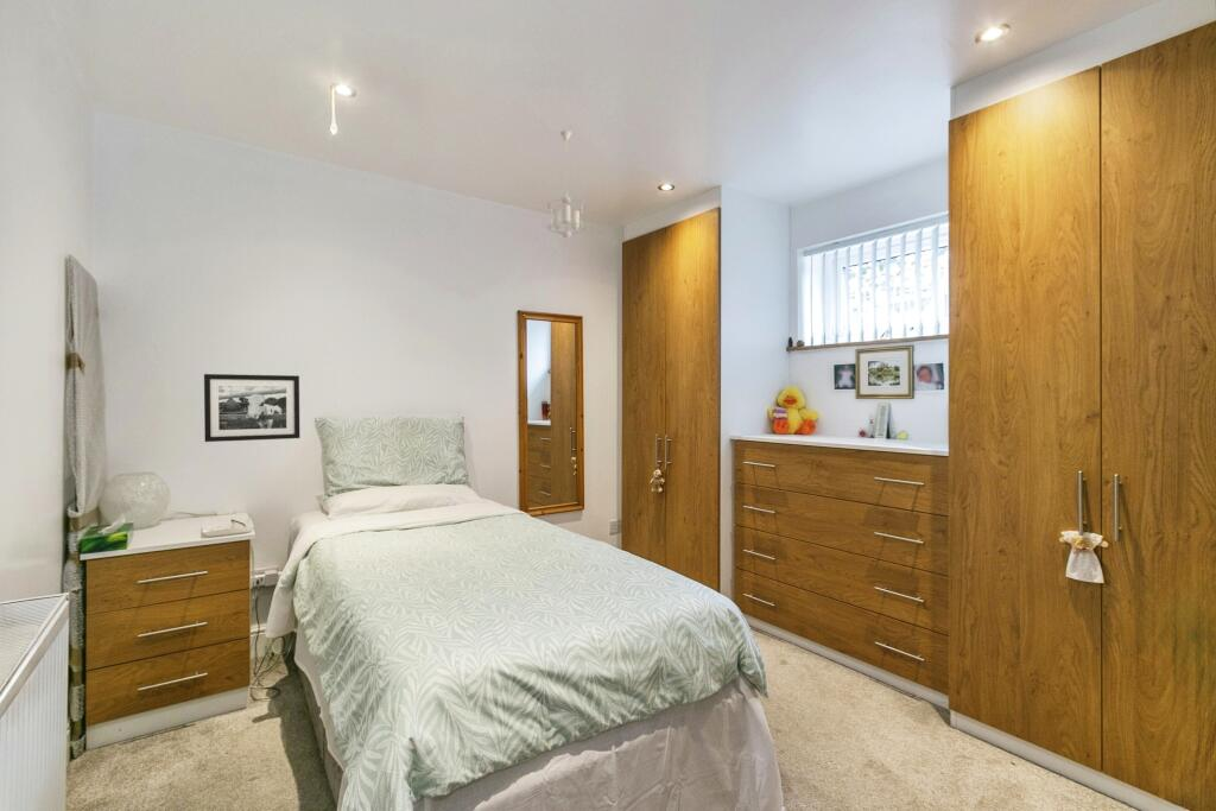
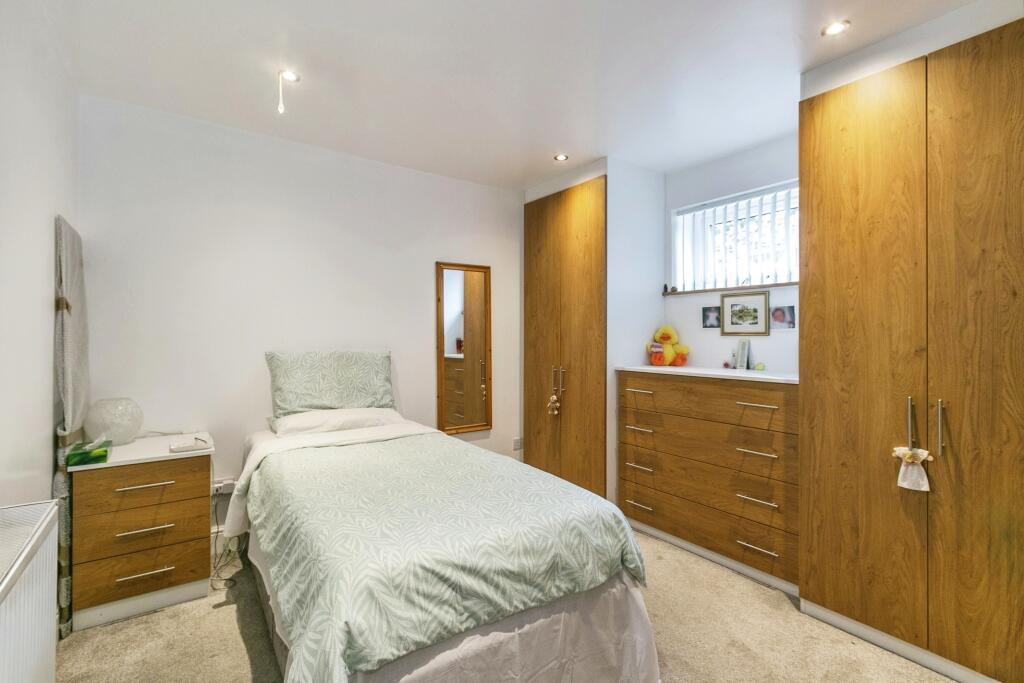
- pendant light [546,129,587,240]
- picture frame [203,373,300,443]
